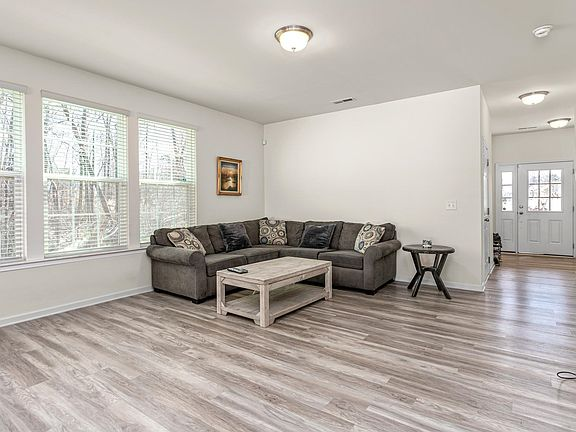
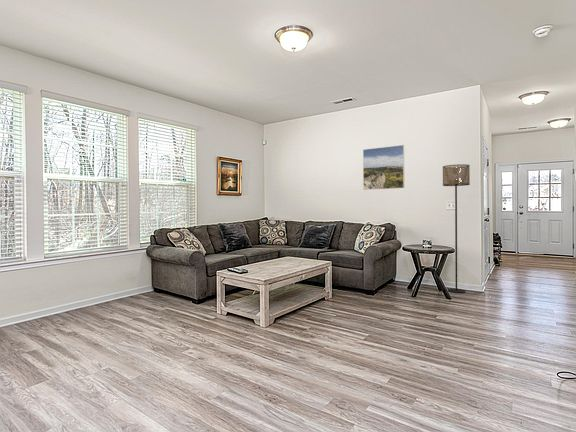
+ floor lamp [442,163,471,294]
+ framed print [362,144,405,191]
